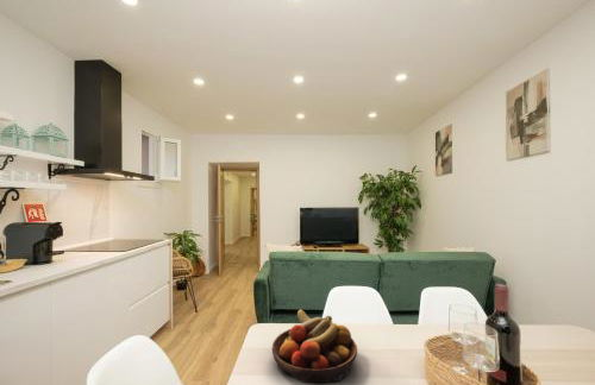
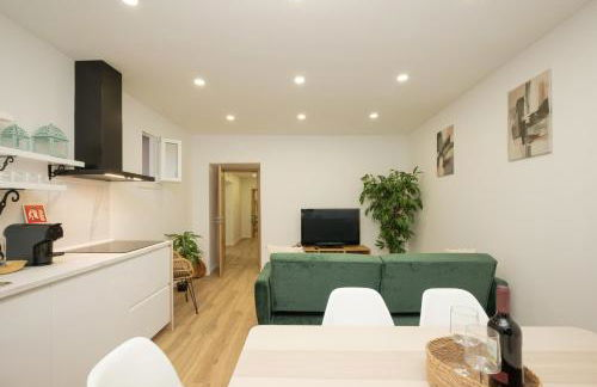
- fruit bowl [271,308,358,384]
